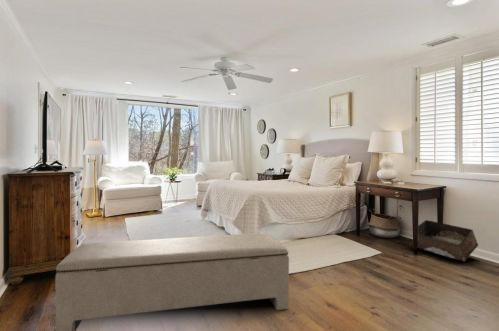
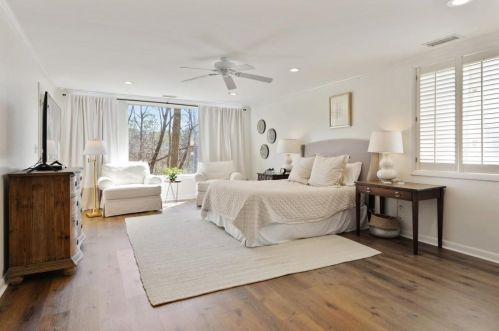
- bench [54,232,290,331]
- storage bin [417,219,479,262]
